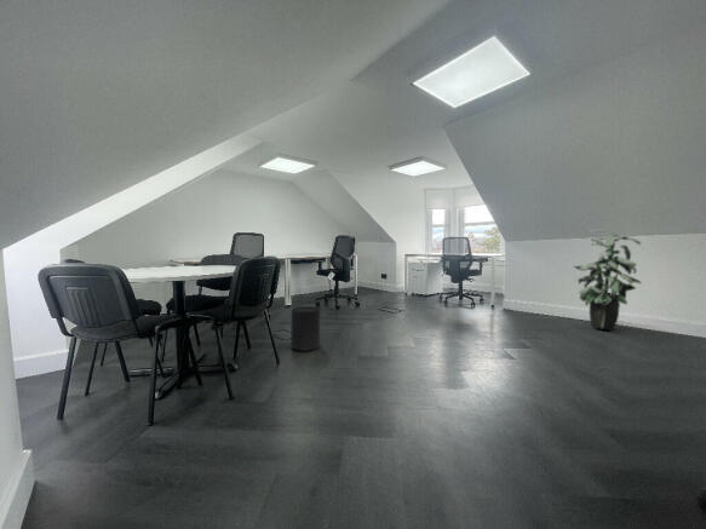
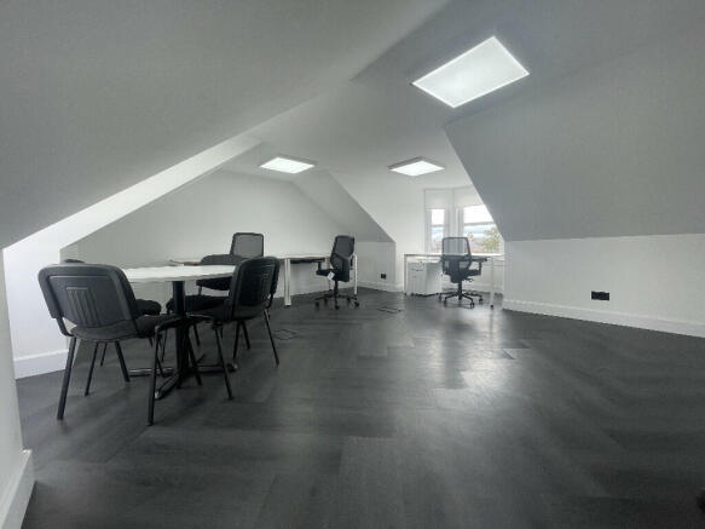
- indoor plant [572,228,642,332]
- trash can [289,305,321,352]
